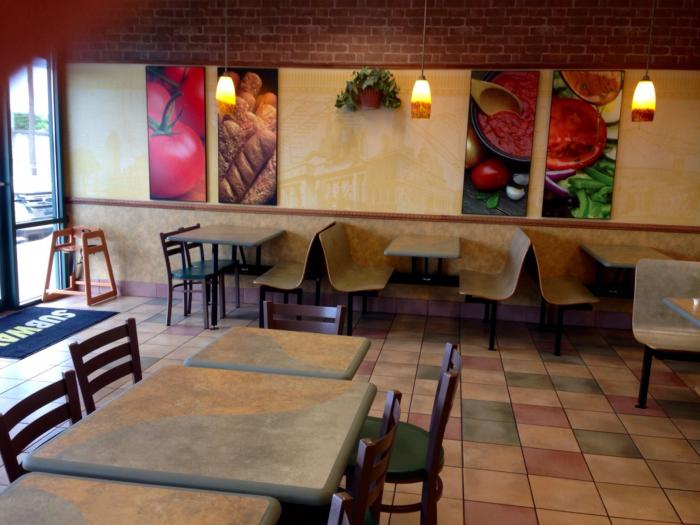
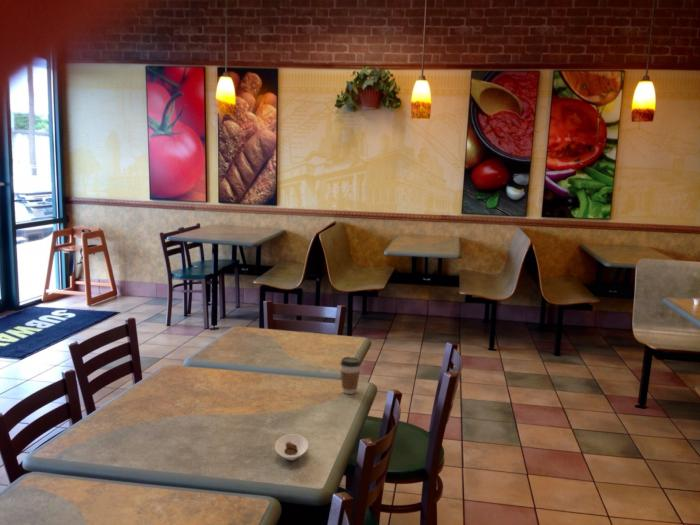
+ saucer [274,433,309,461]
+ coffee cup [339,356,362,395]
